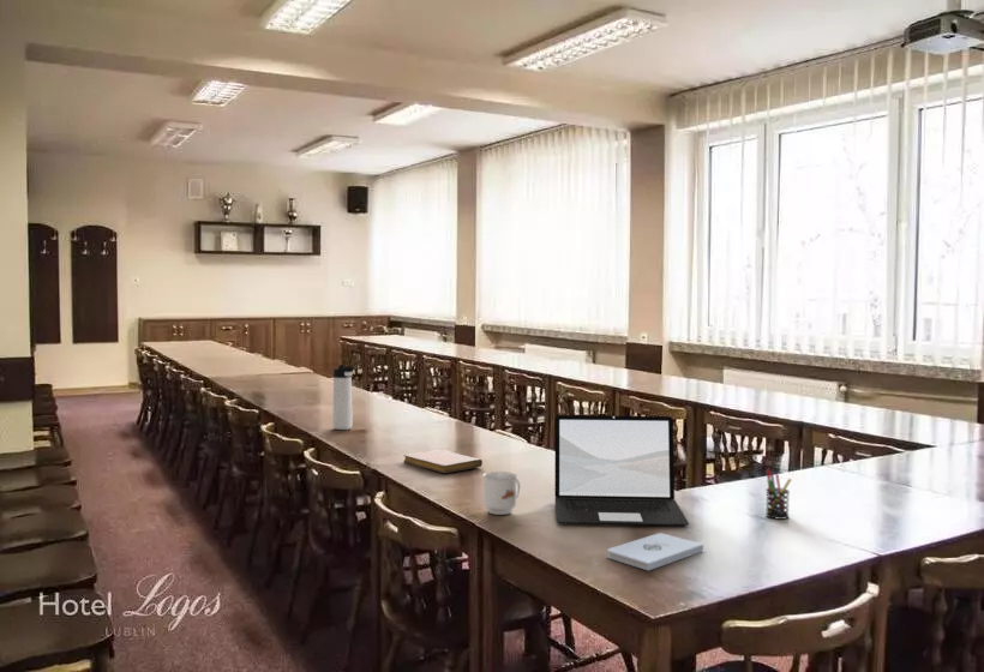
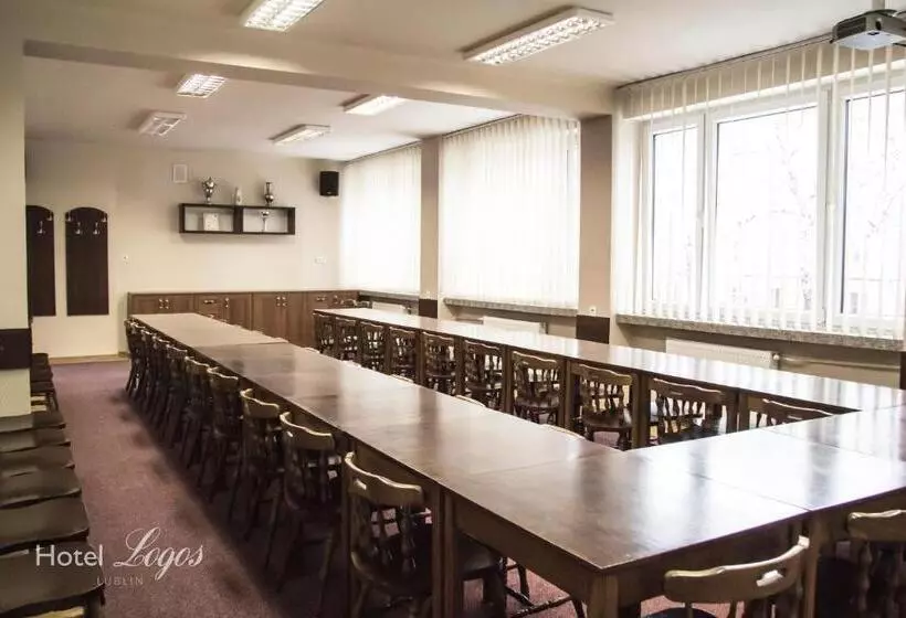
- mug [482,470,521,516]
- thermos bottle [332,364,355,431]
- pen holder [764,468,792,521]
- laptop [553,414,690,527]
- notebook [402,449,484,474]
- notepad [606,532,704,572]
